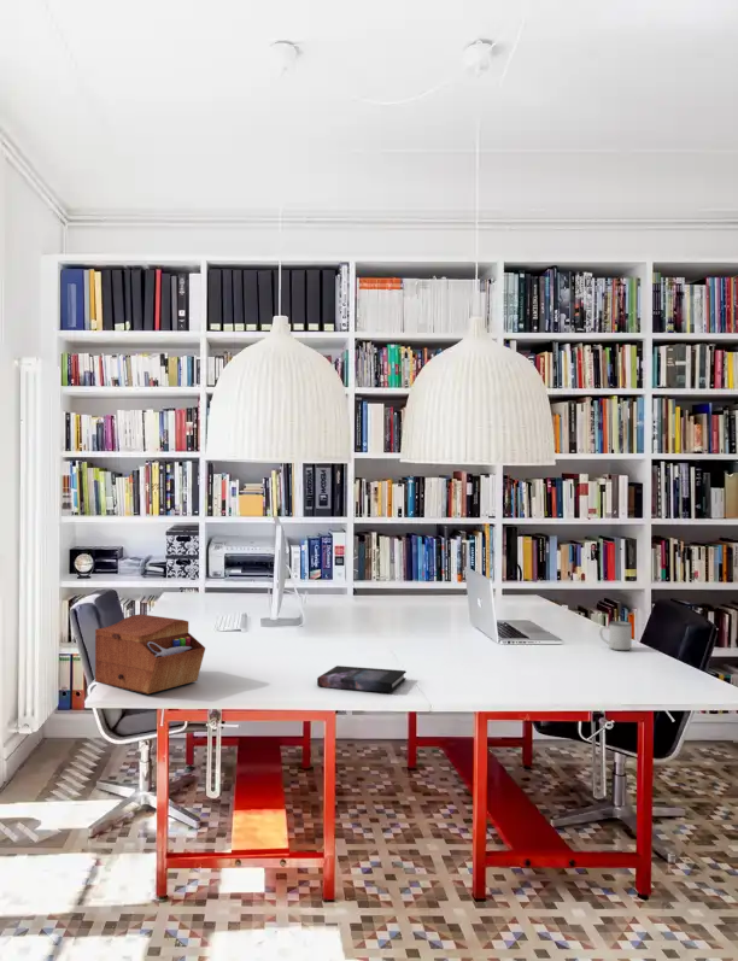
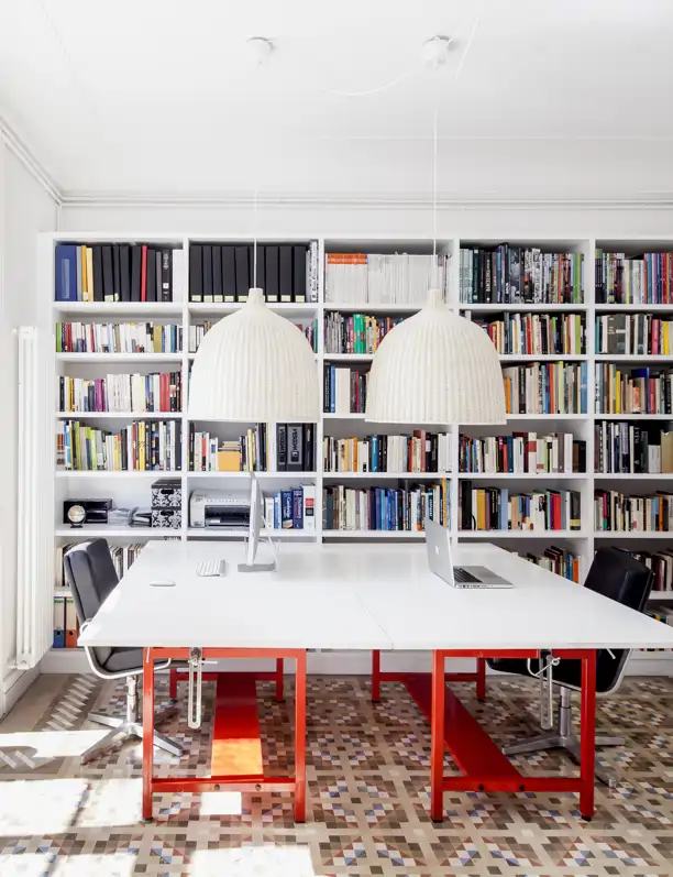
- book [316,664,408,693]
- mug [598,620,633,651]
- sewing box [94,613,206,695]
